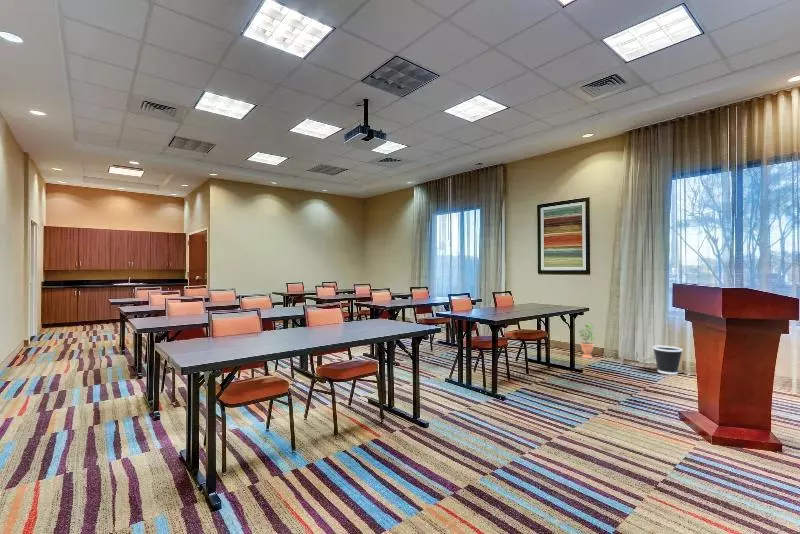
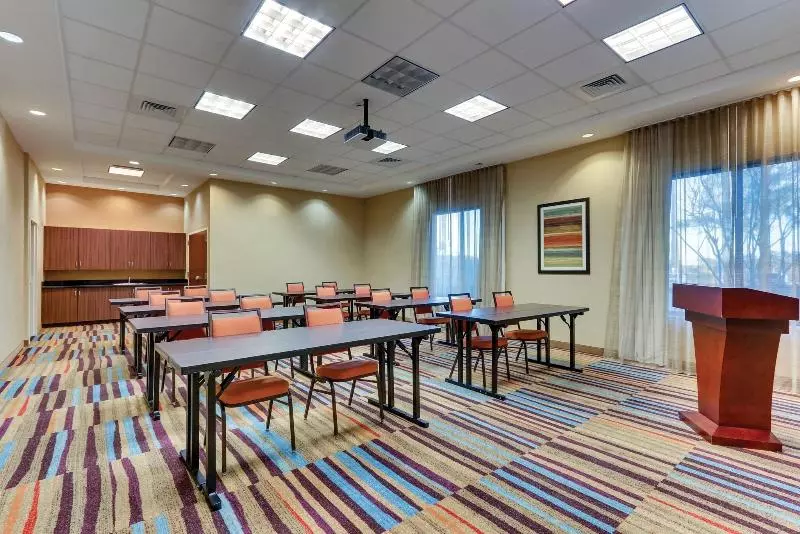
- wastebasket [652,345,684,376]
- potted plant [577,322,596,359]
